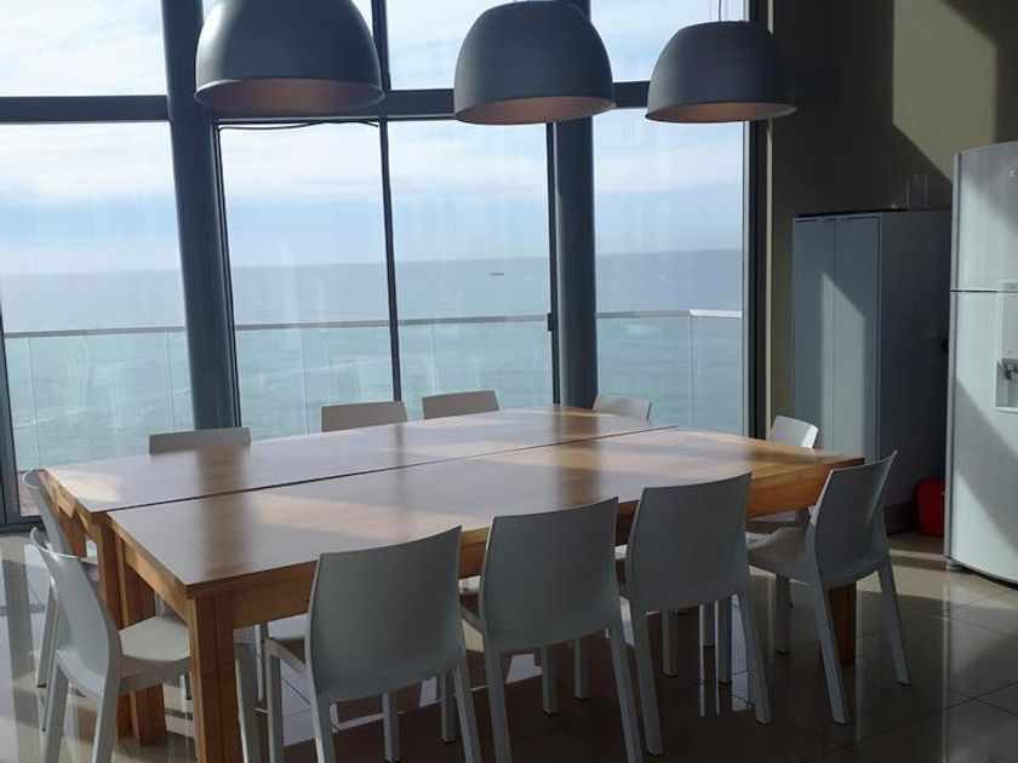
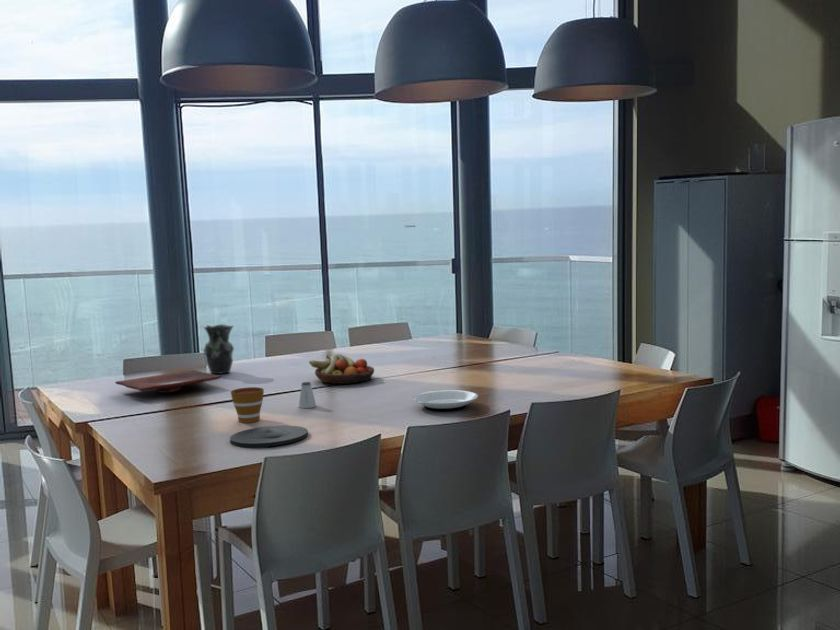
+ saltshaker [298,381,317,409]
+ plate [229,424,309,448]
+ cutting board [114,369,222,394]
+ cup [230,386,265,424]
+ fruit bowl [308,353,375,385]
+ vase [203,323,235,375]
+ plate [411,389,479,412]
